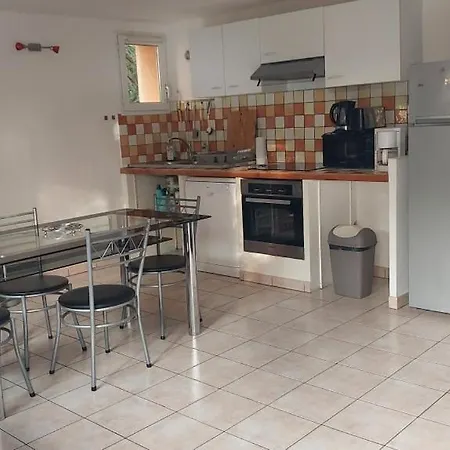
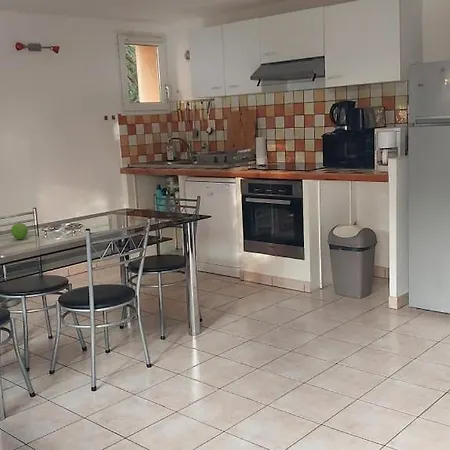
+ fruit [10,222,29,240]
